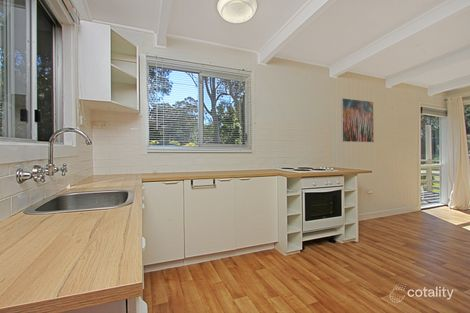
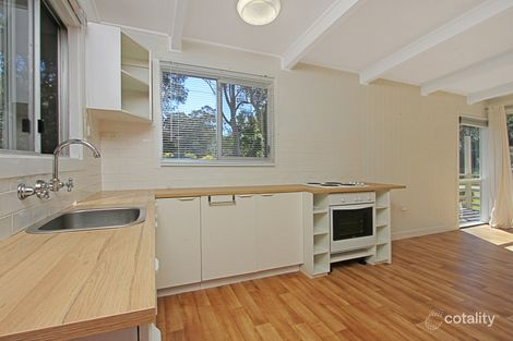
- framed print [340,97,375,143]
